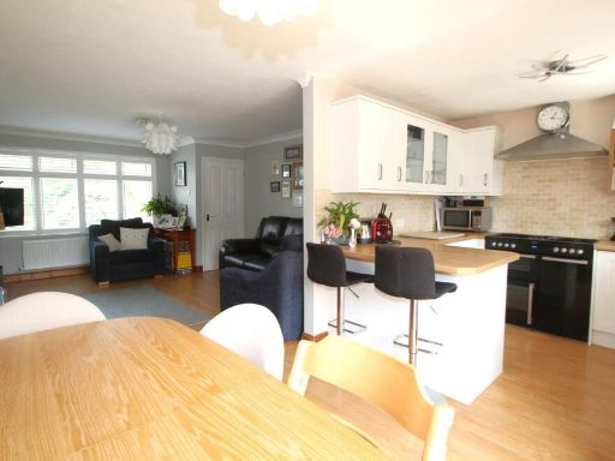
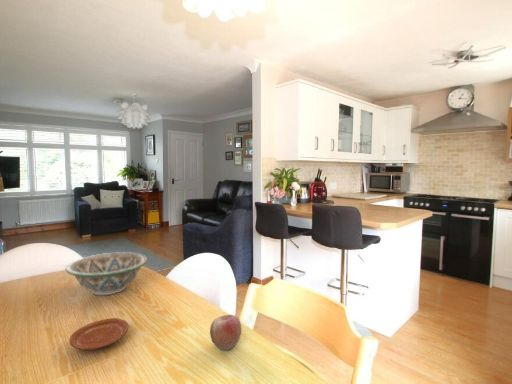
+ apple [209,314,243,351]
+ decorative bowl [65,251,149,296]
+ plate [68,317,130,351]
